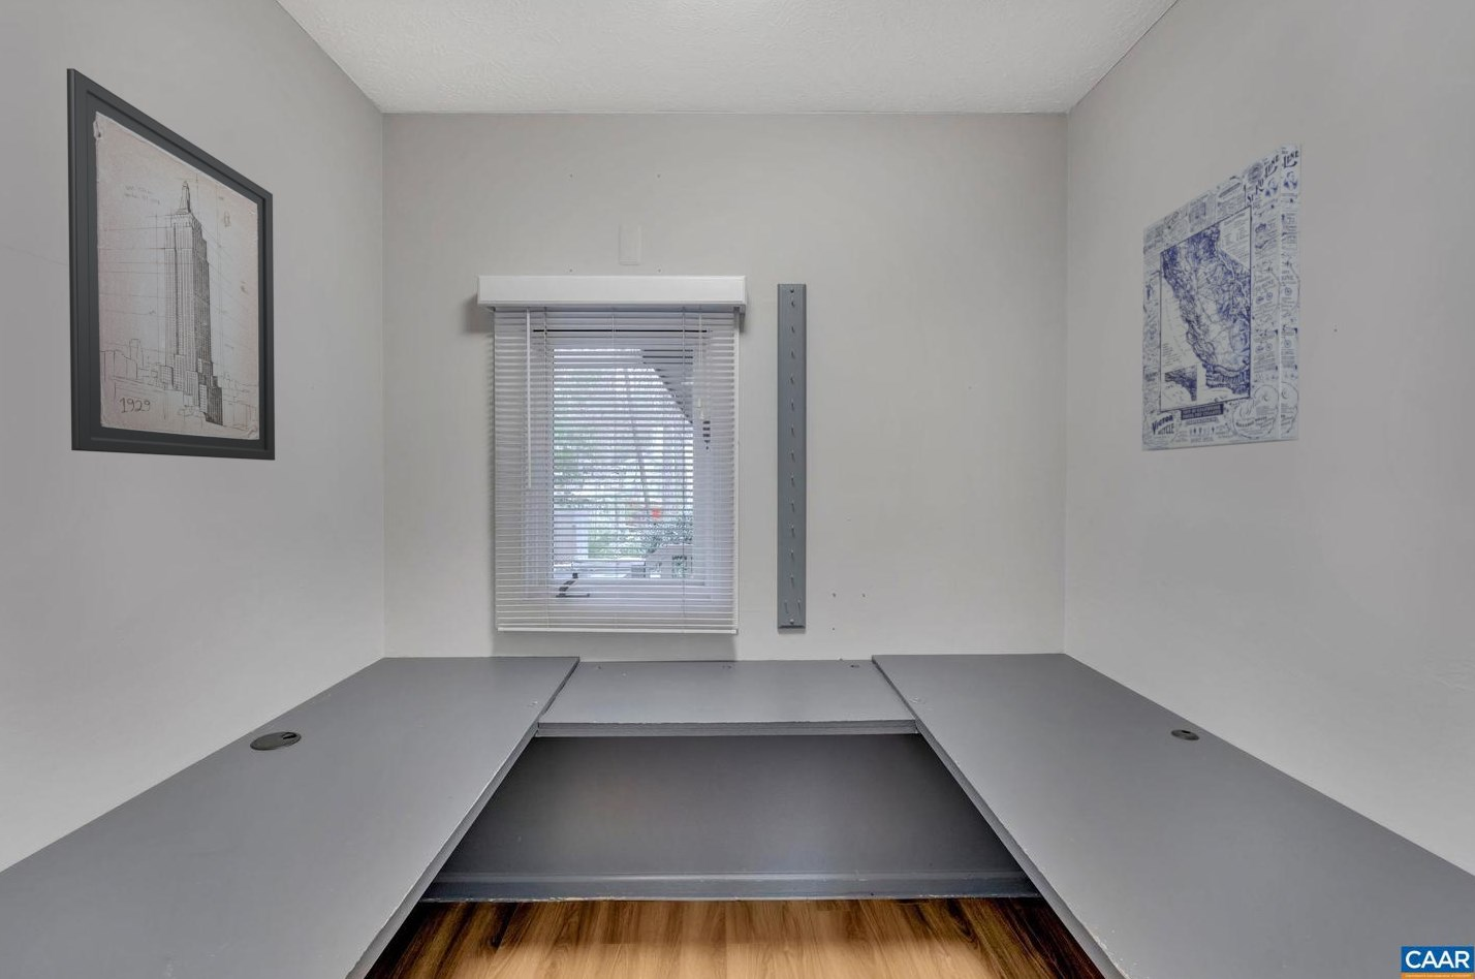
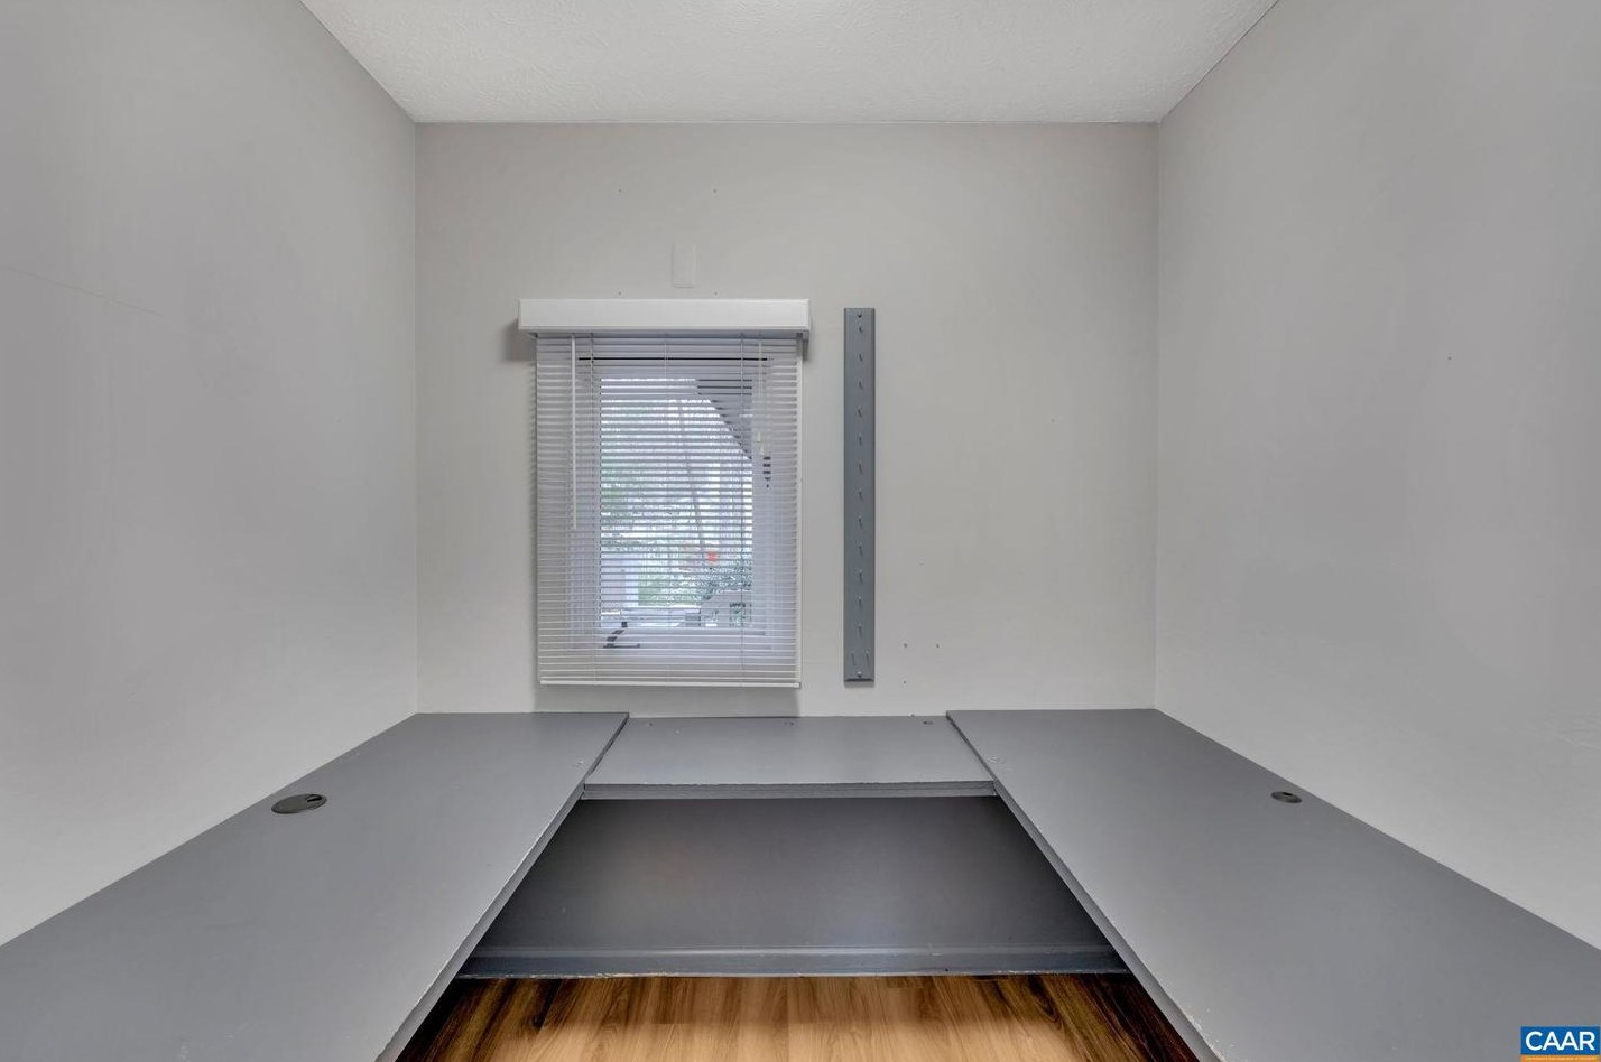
- wall art [67,67,275,461]
- wall art [1141,143,1302,451]
